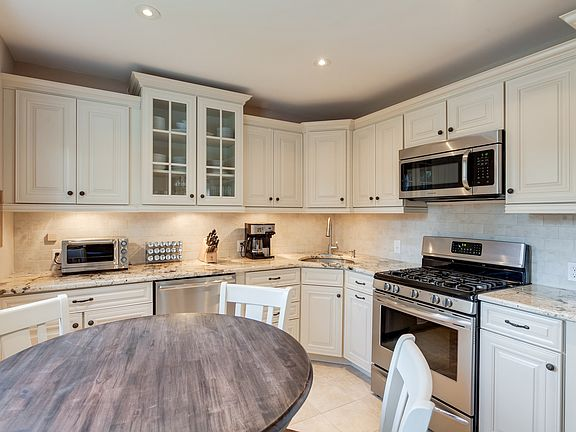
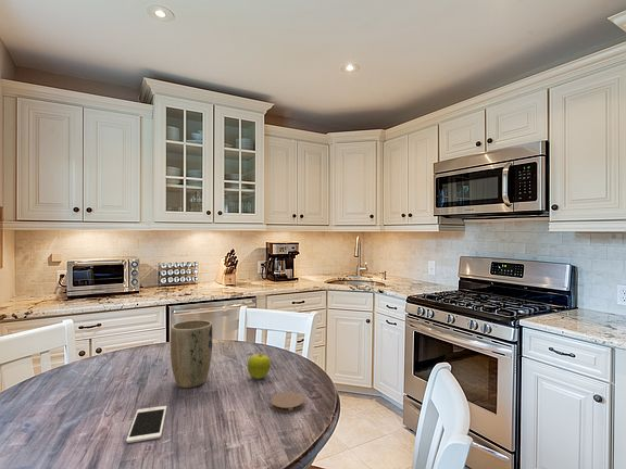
+ cell phone [125,405,167,444]
+ fruit [247,353,272,380]
+ coaster [270,391,305,414]
+ plant pot [170,319,214,389]
